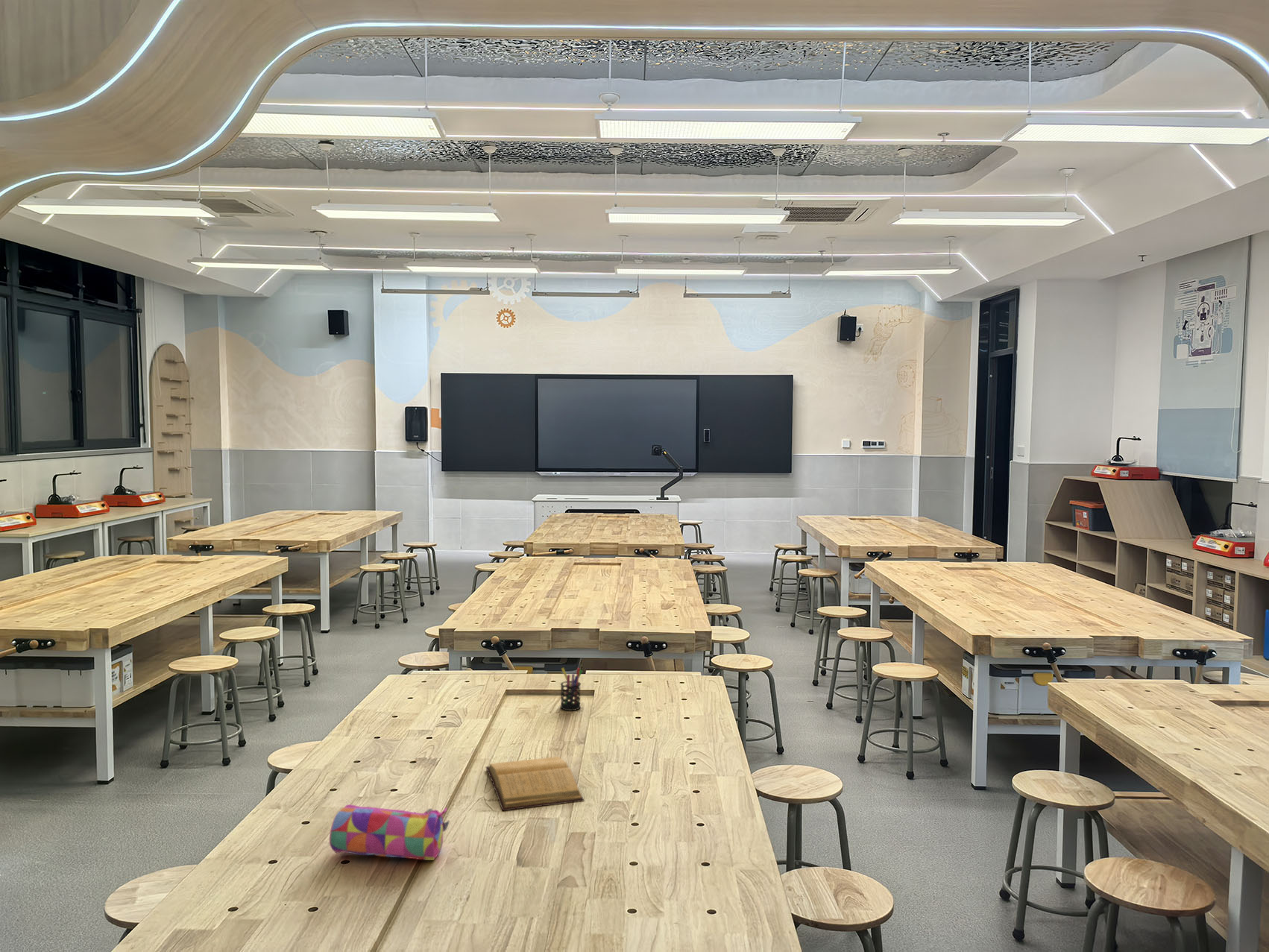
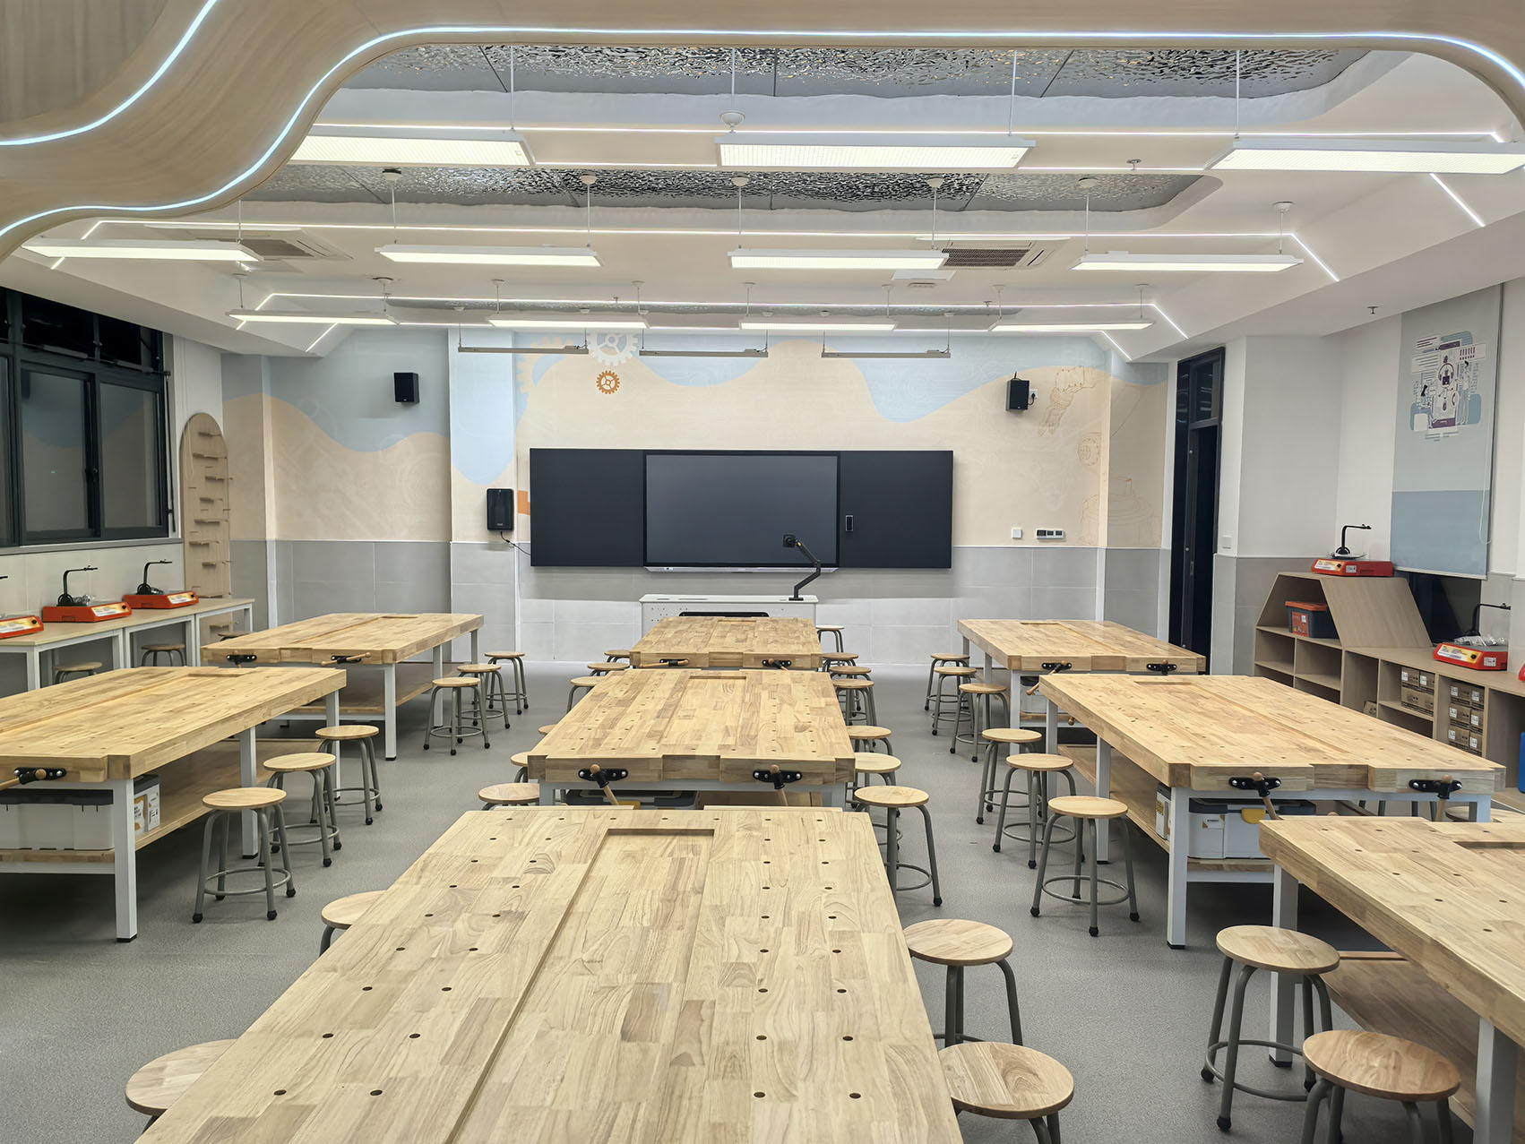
- pencil case [329,804,450,861]
- book [485,756,585,812]
- pen holder [559,667,583,711]
